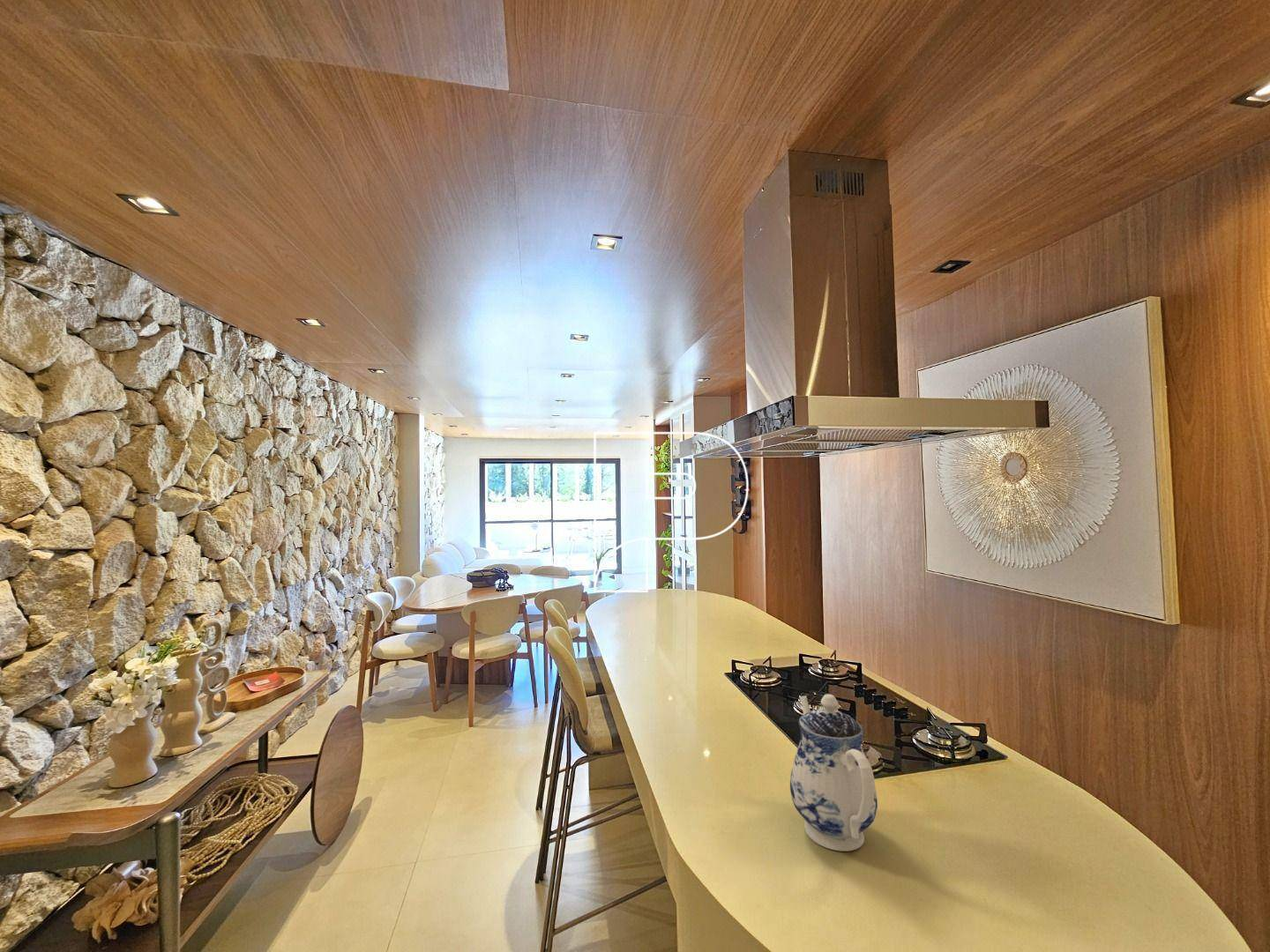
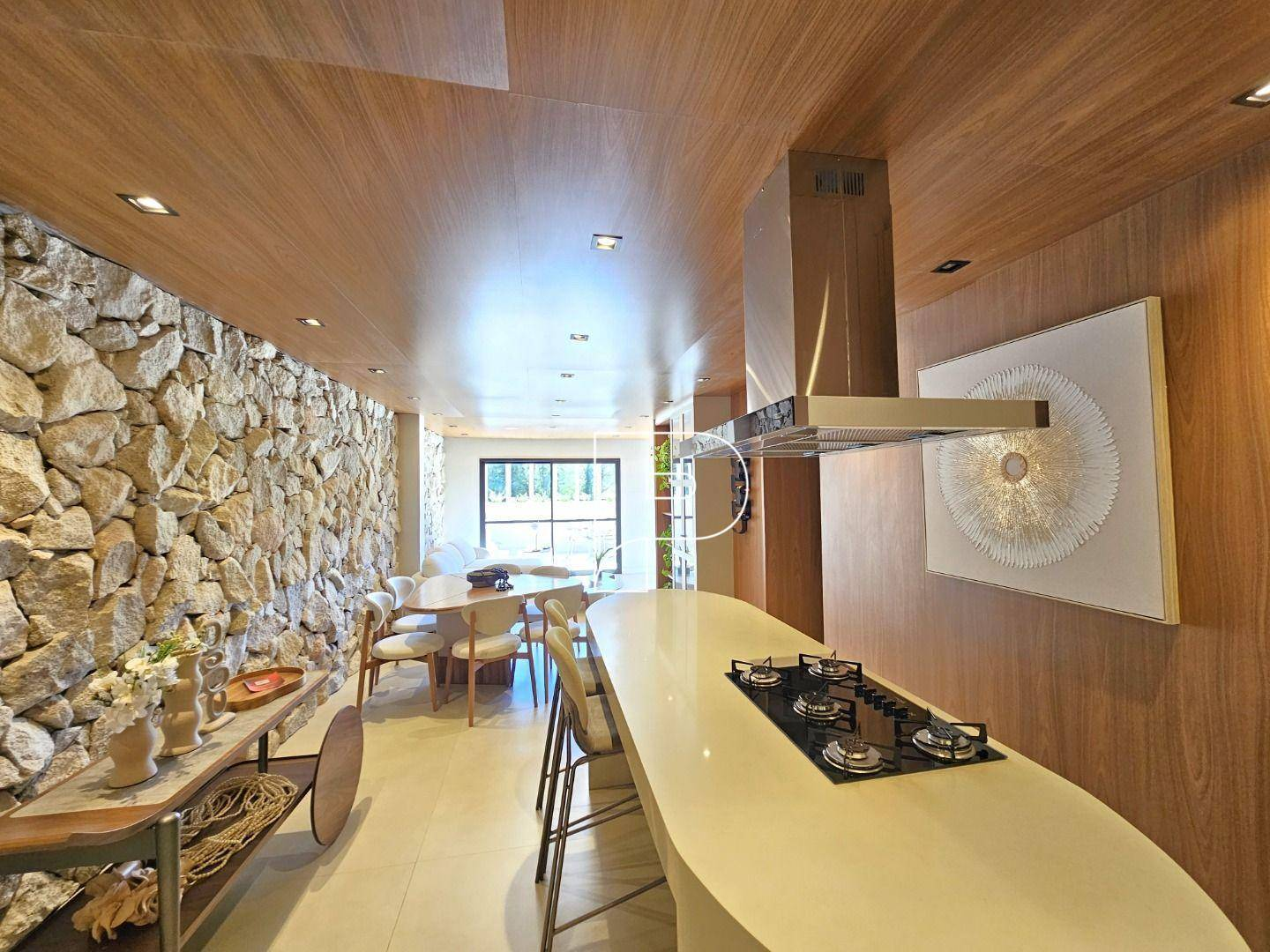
- teapot [789,694,878,852]
